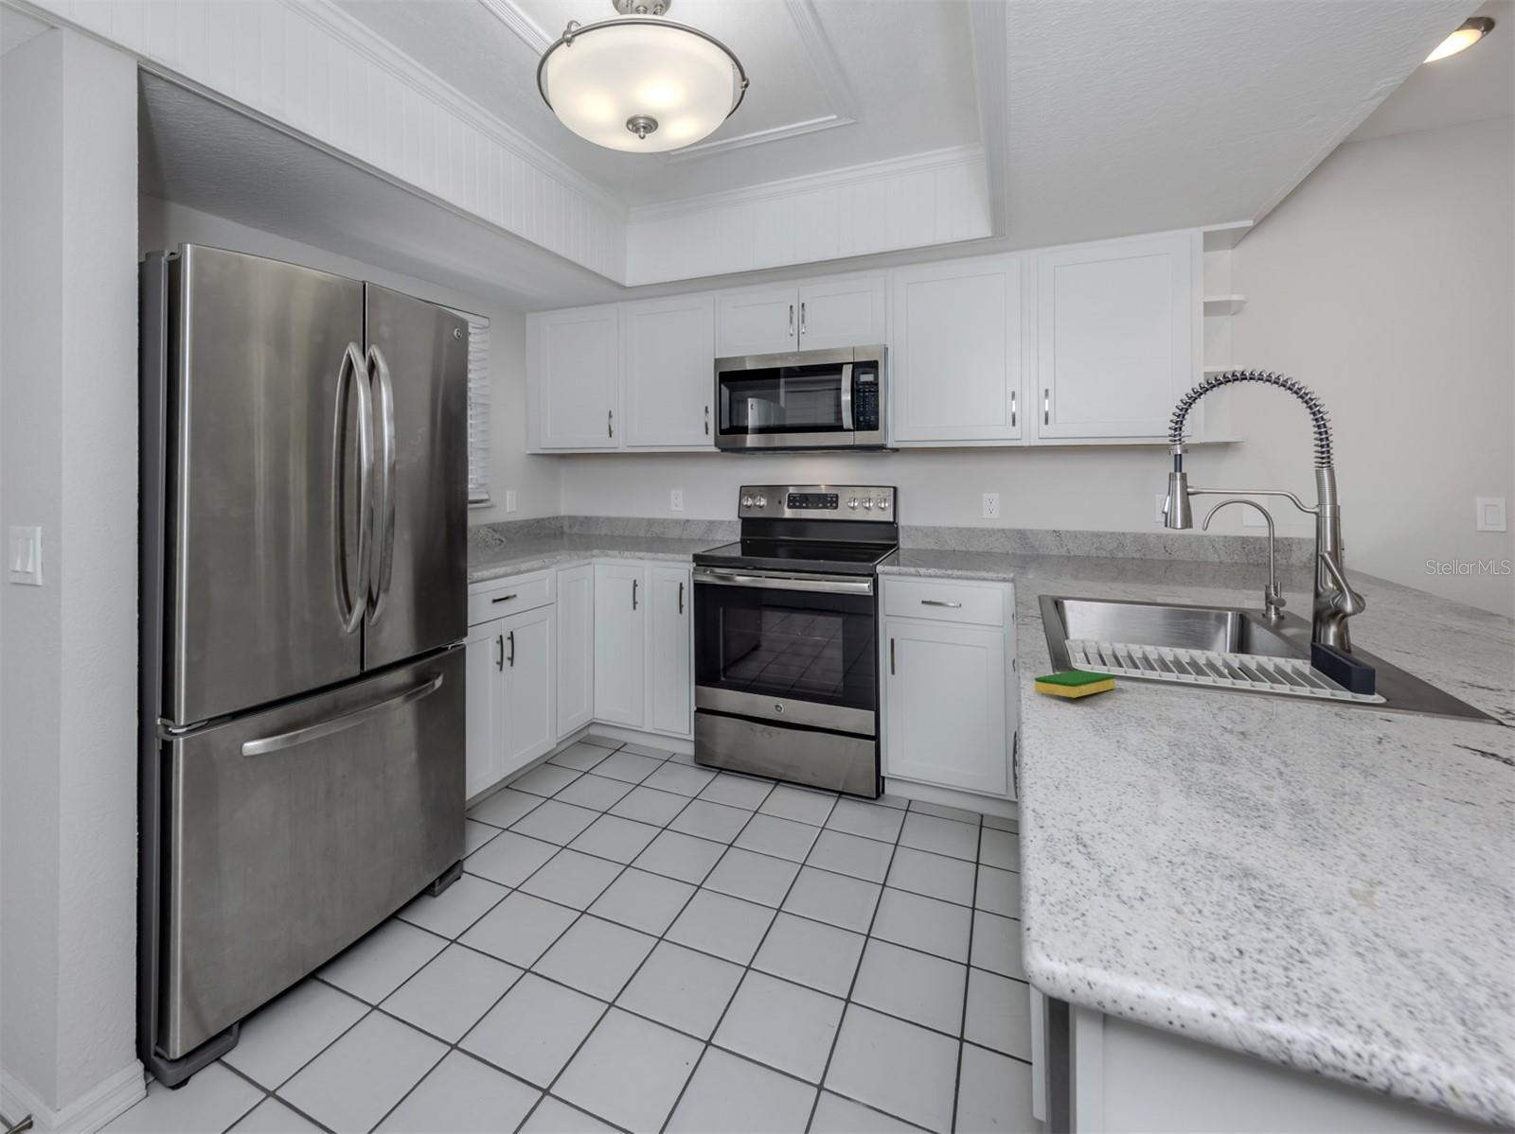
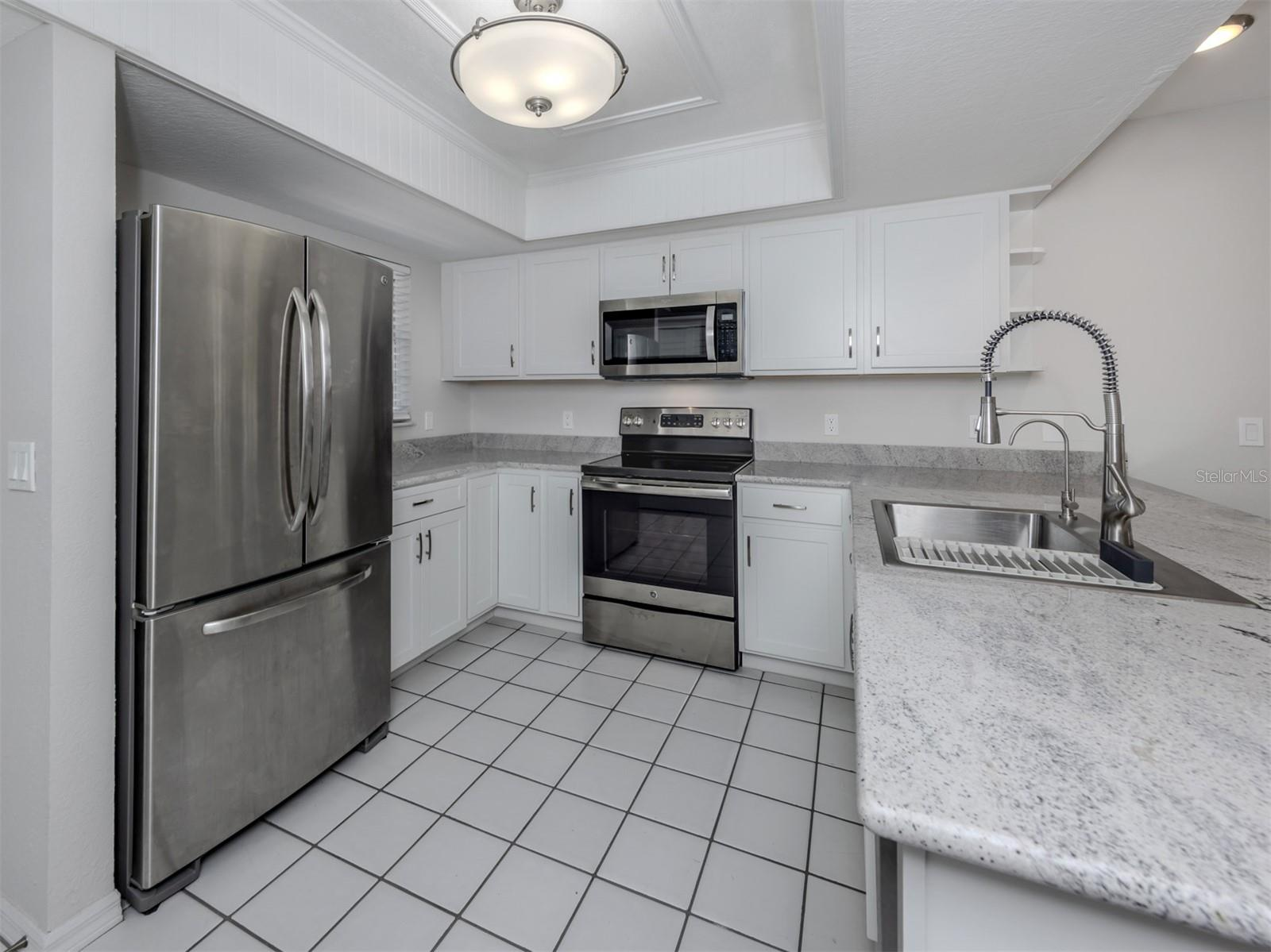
- dish sponge [1033,669,1116,699]
